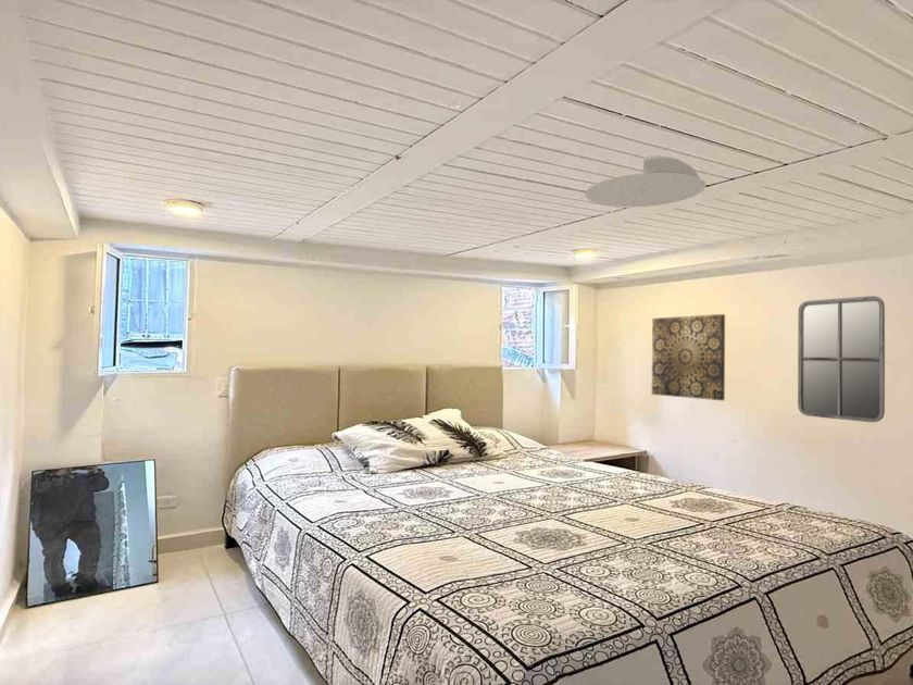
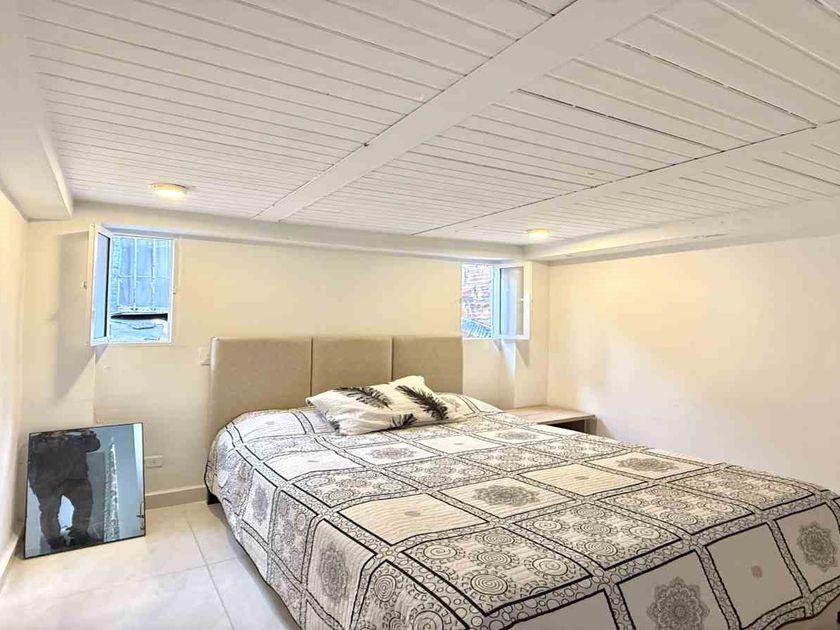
- home mirror [797,295,886,423]
- wall art [651,313,726,401]
- ceiling light [584,154,708,208]
